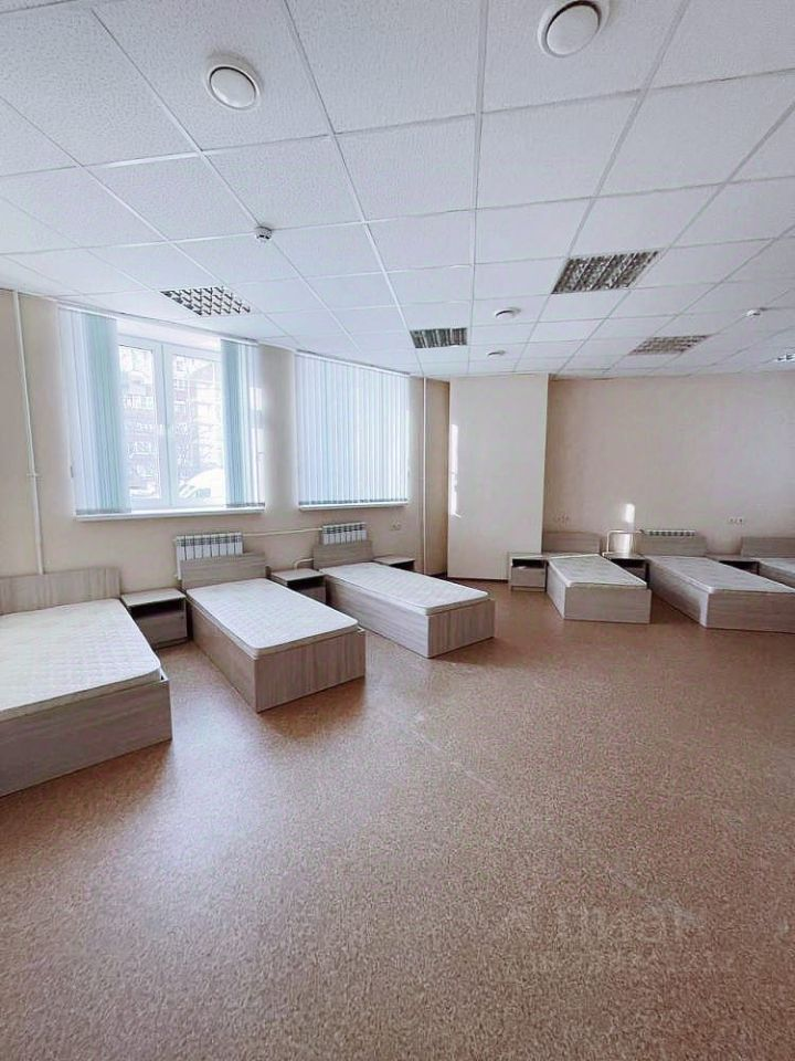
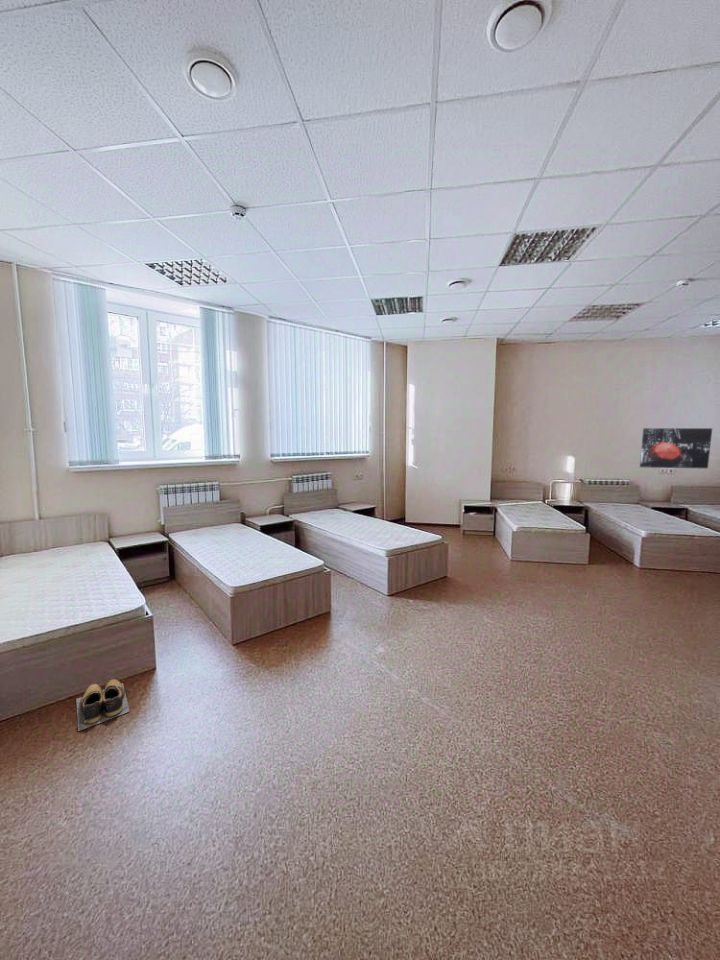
+ wall art [639,427,713,469]
+ shoes [75,678,131,732]
